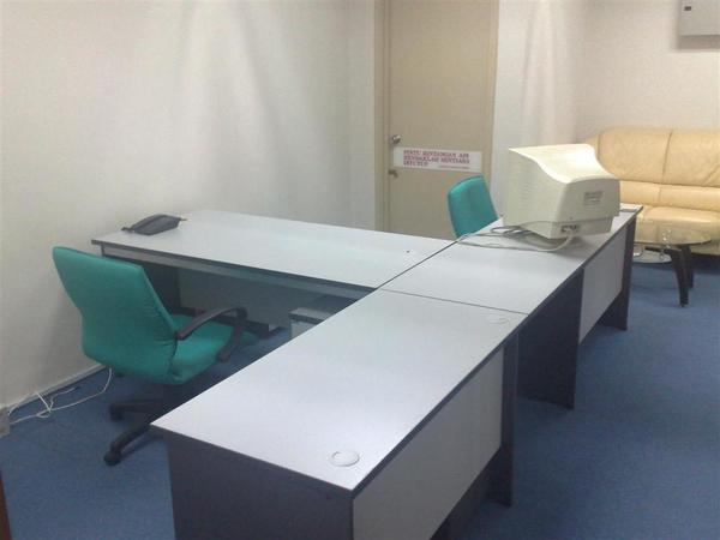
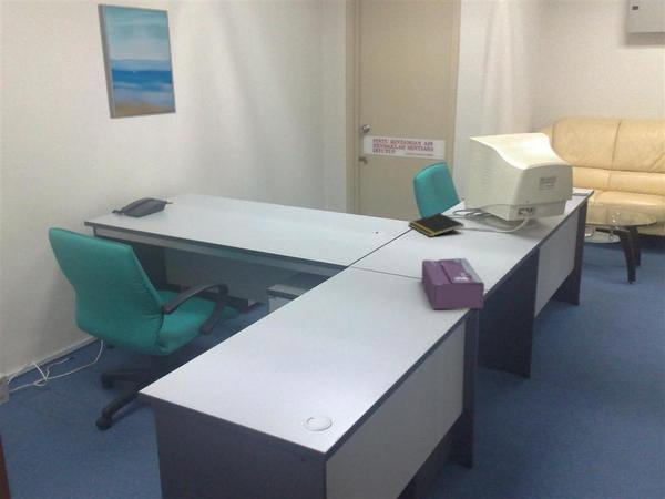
+ wall art [96,3,177,120]
+ notepad [408,212,466,238]
+ tissue box [421,257,485,310]
